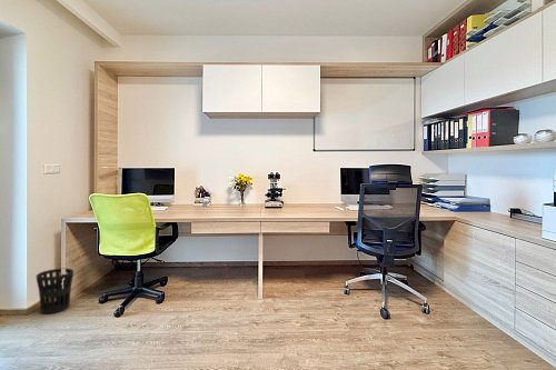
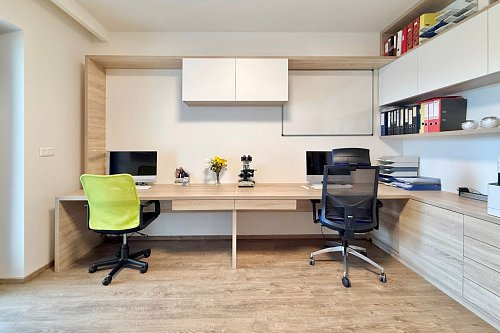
- wastebasket [36,268,75,314]
